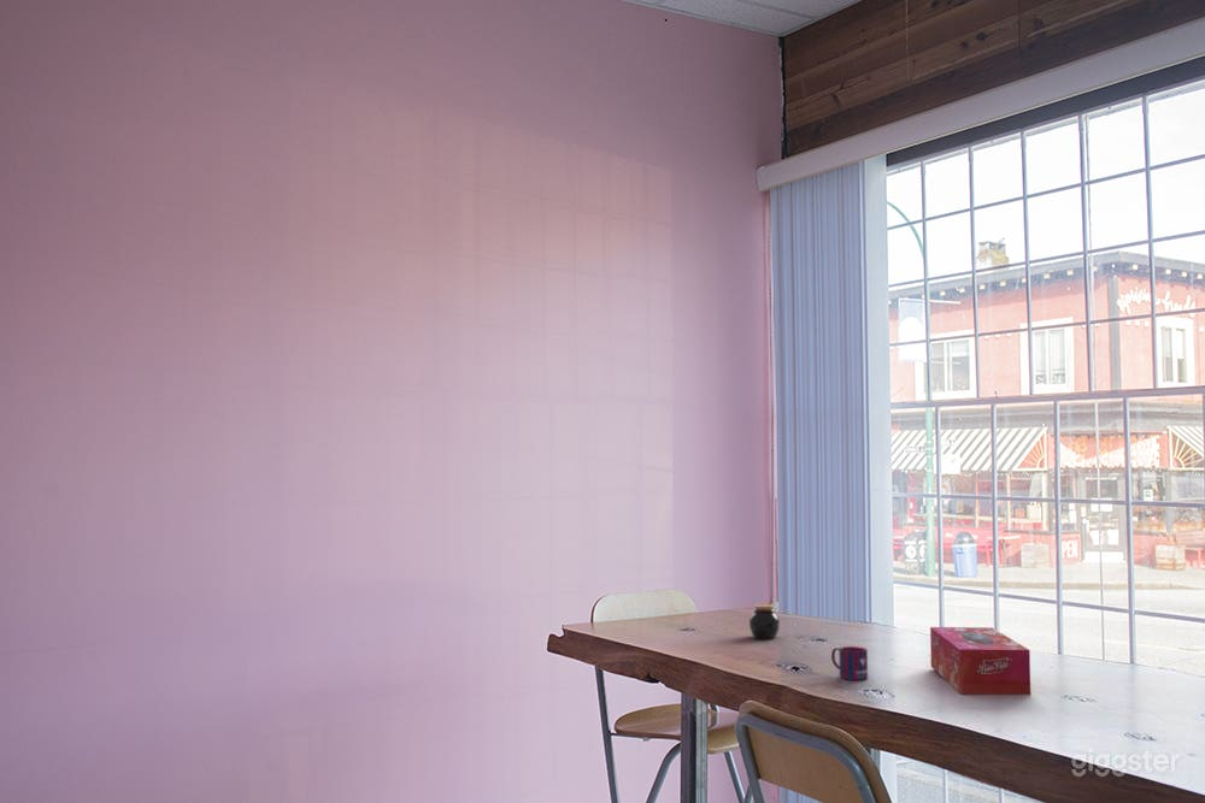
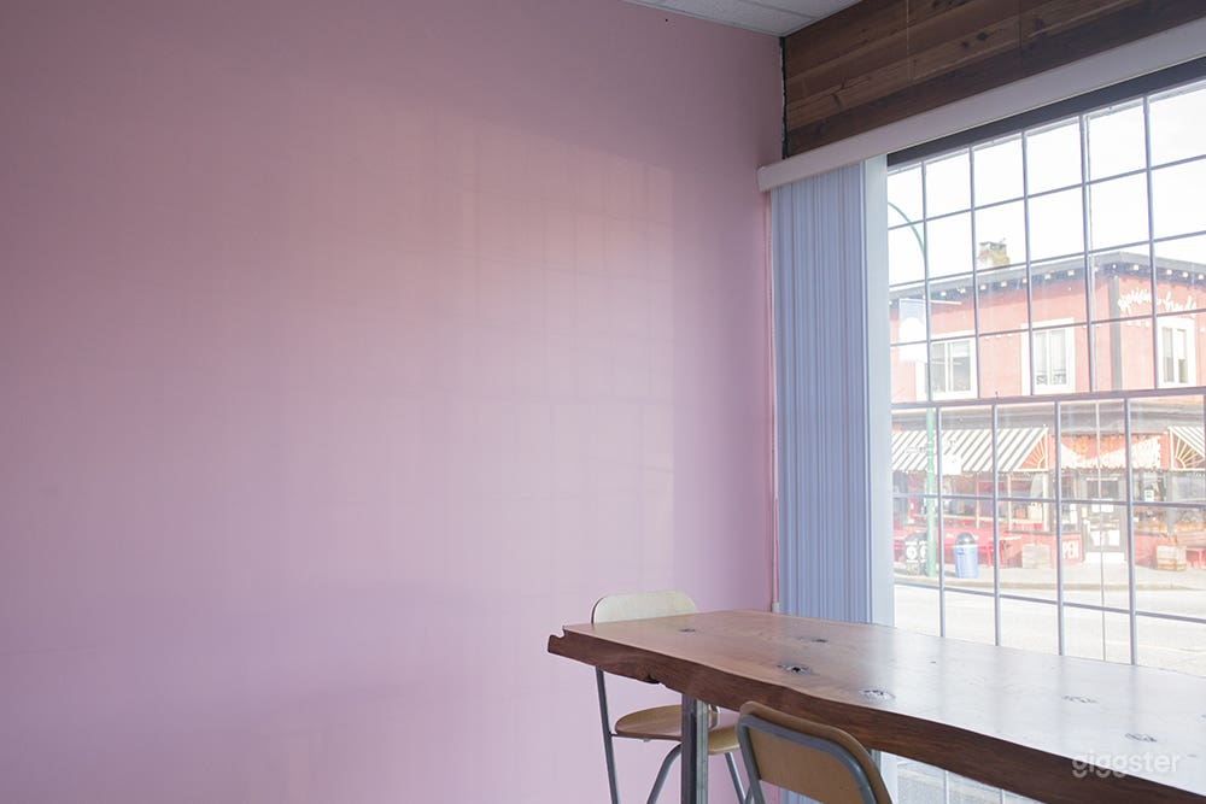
- mug [830,645,869,681]
- tissue box [929,626,1031,696]
- jar [748,603,781,640]
